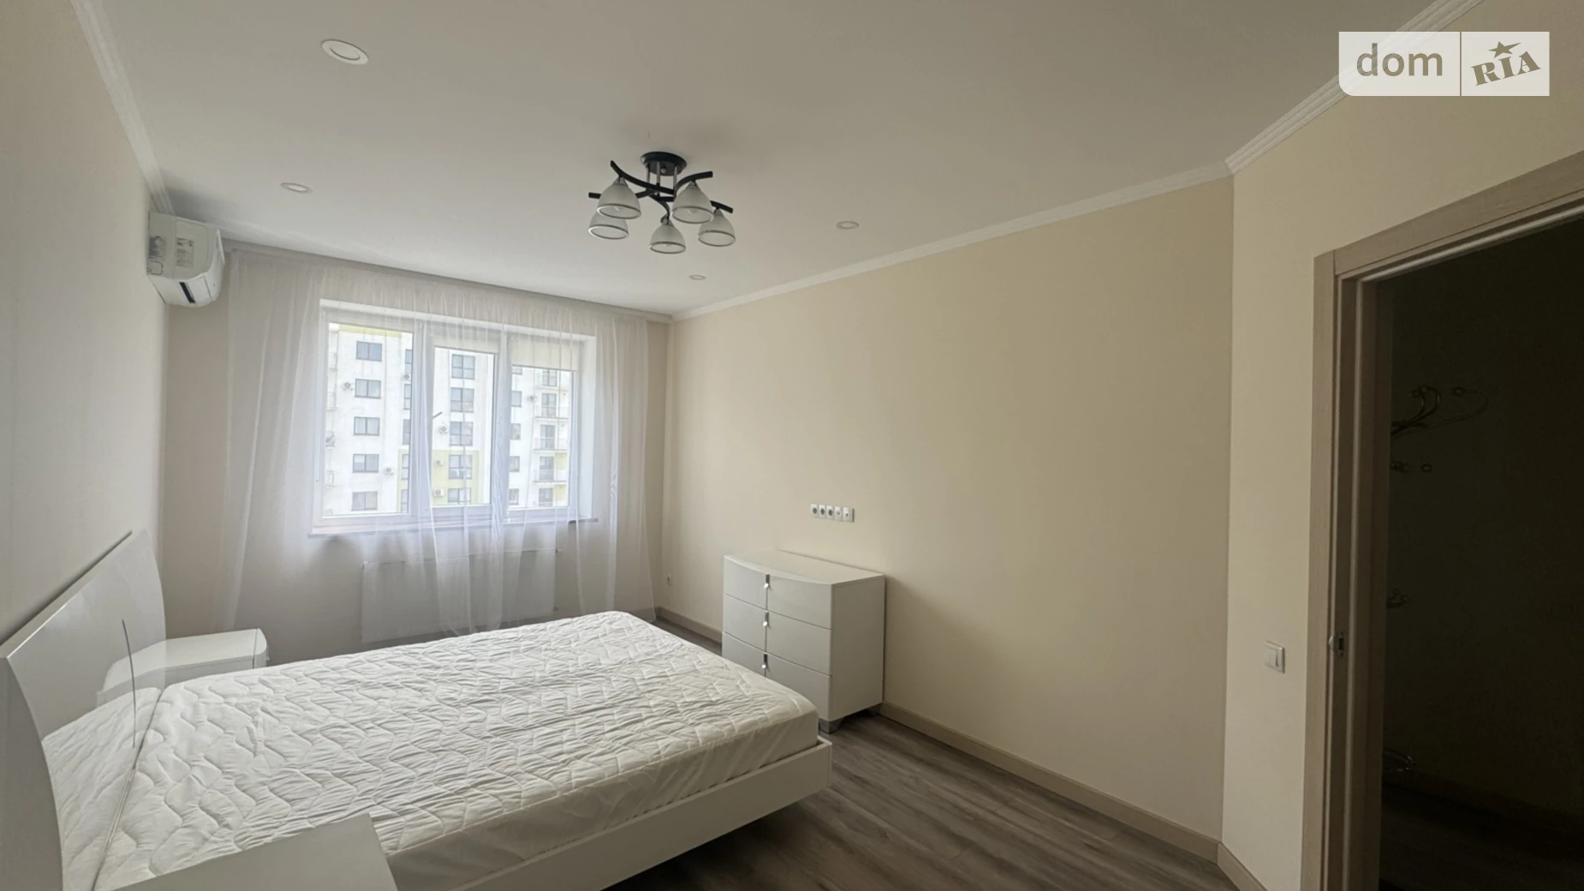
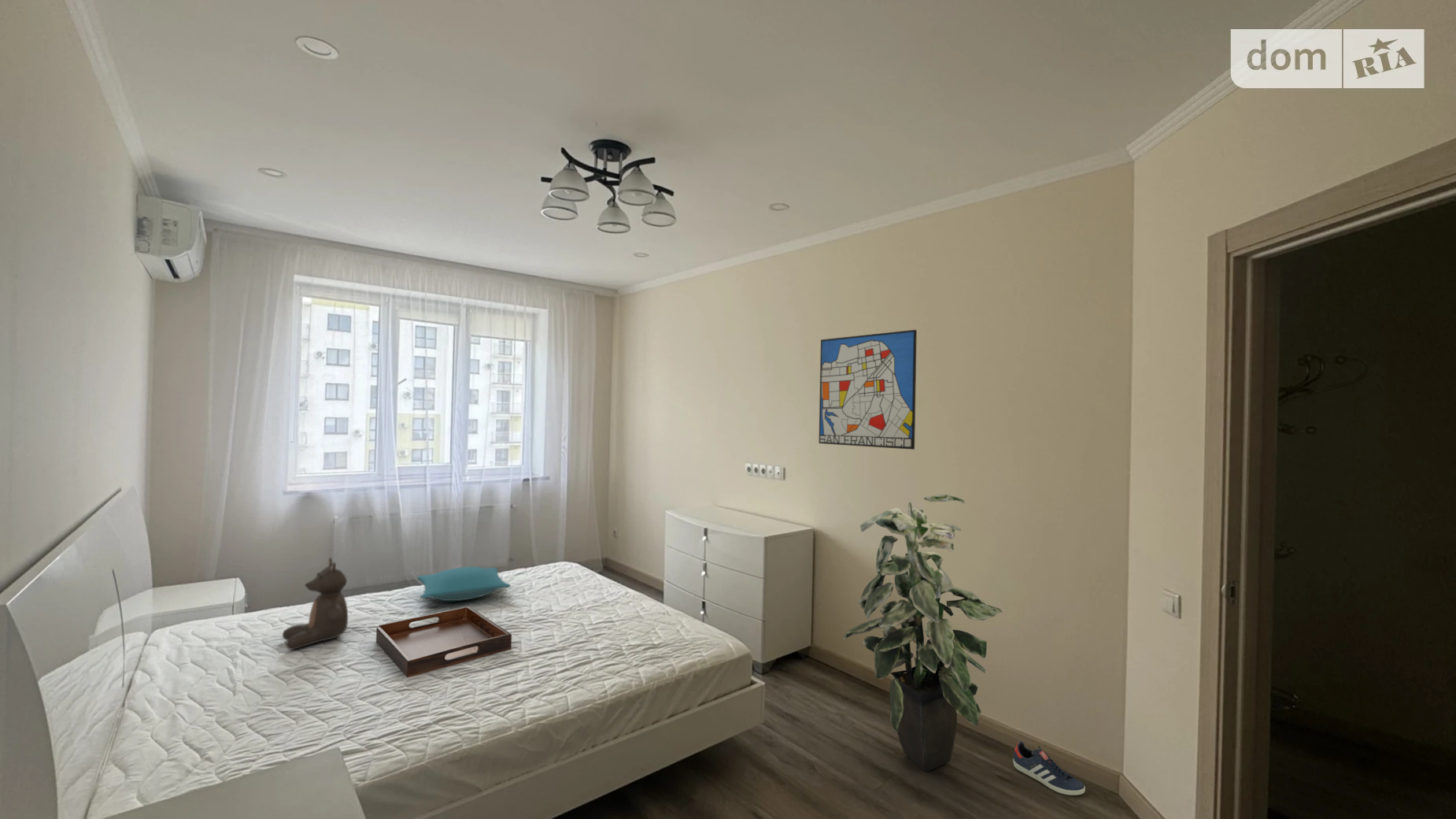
+ serving tray [375,606,512,679]
+ wall art [818,329,918,450]
+ sneaker [1012,741,1086,796]
+ teddy bear [282,557,349,650]
+ indoor plant [843,494,1003,773]
+ pillow [416,566,512,602]
